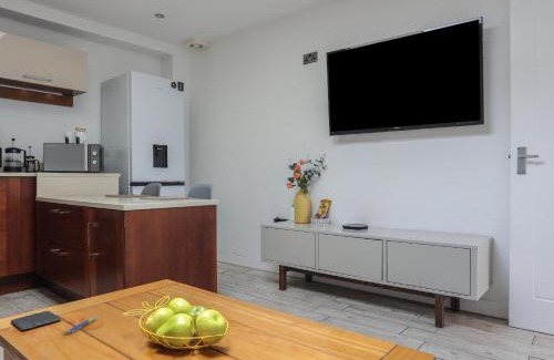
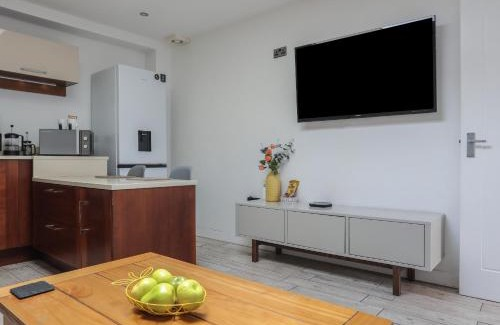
- pen [65,315,99,335]
